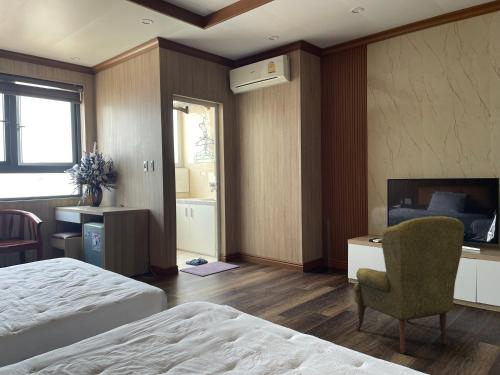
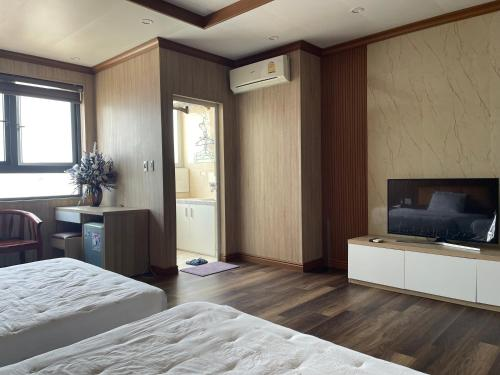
- armchair [353,215,466,355]
